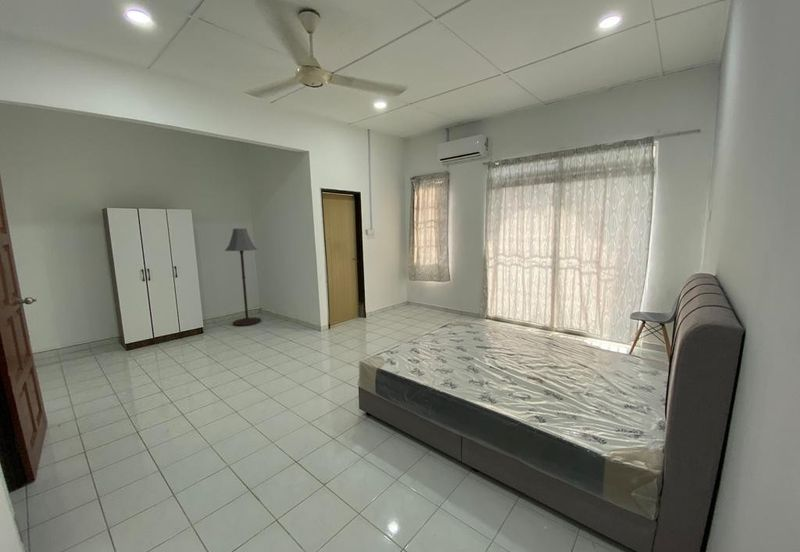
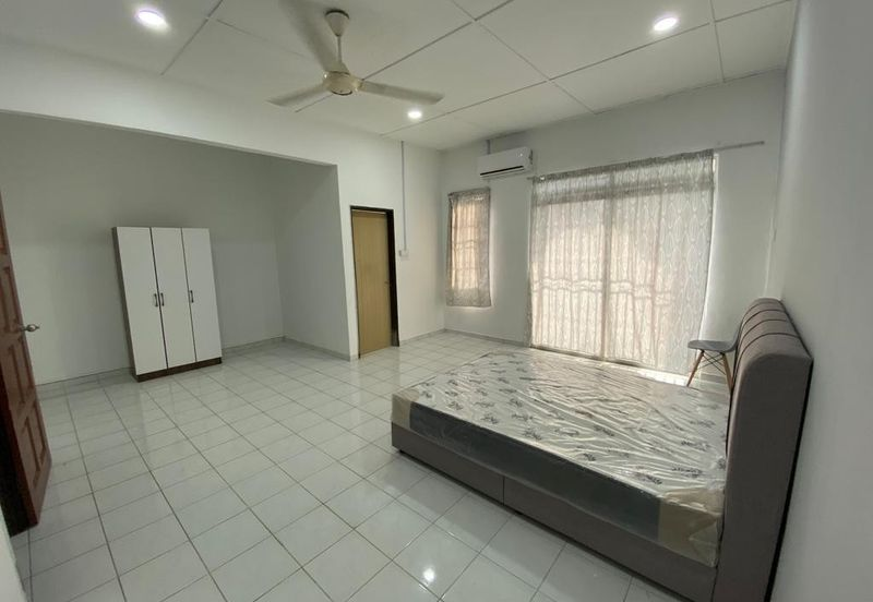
- floor lamp [224,228,262,327]
